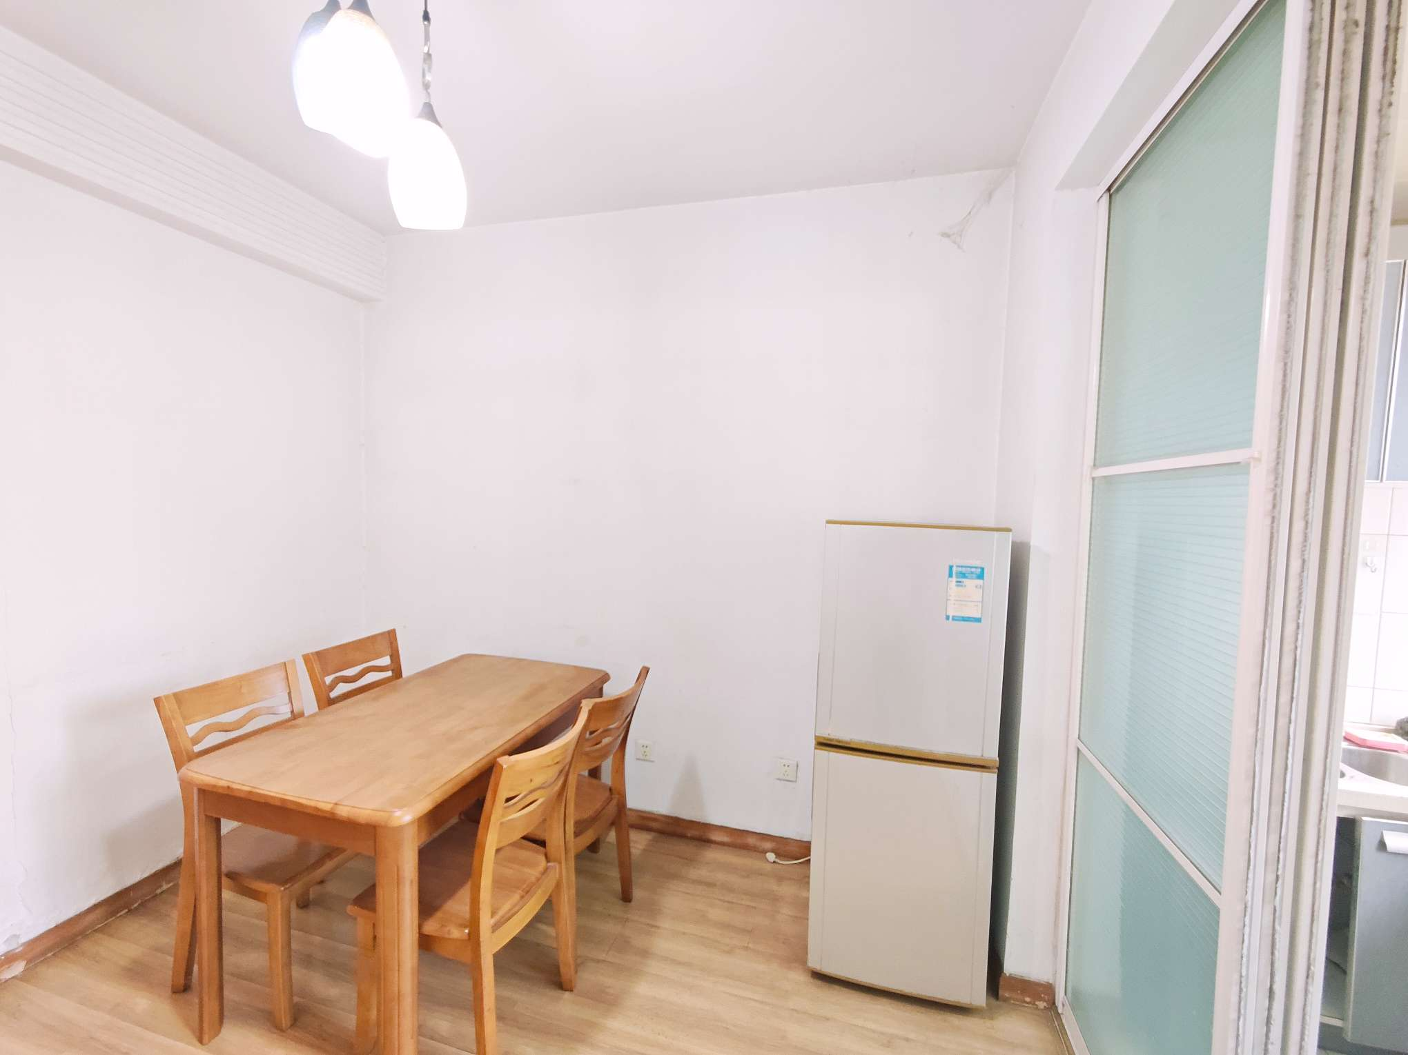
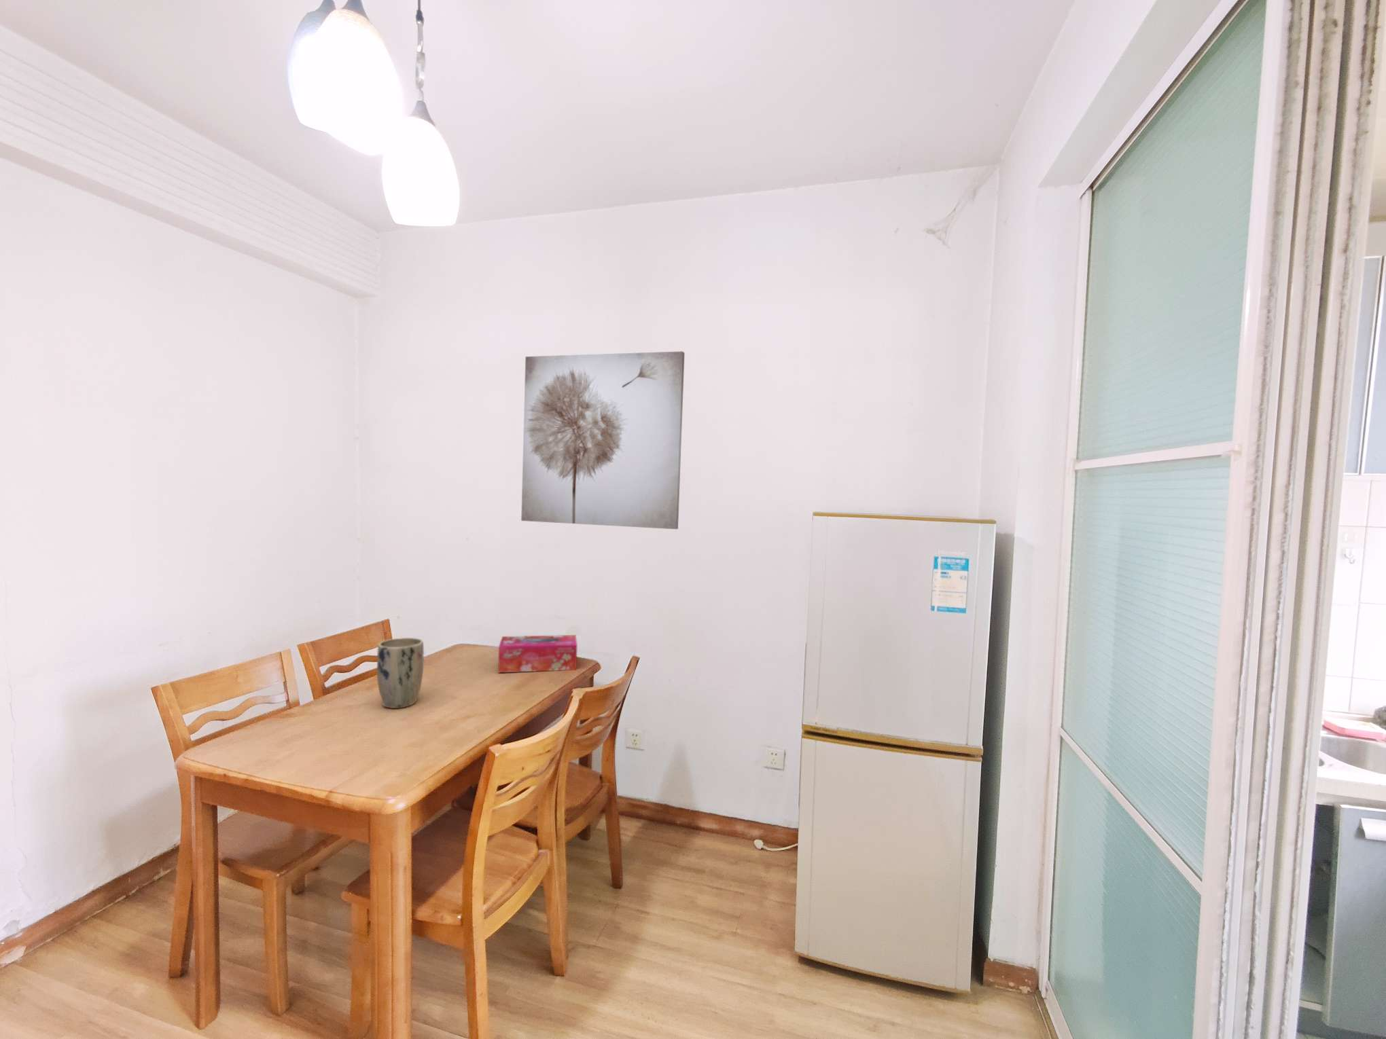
+ wall art [521,350,685,529]
+ plant pot [377,637,425,709]
+ tissue box [498,634,578,673]
